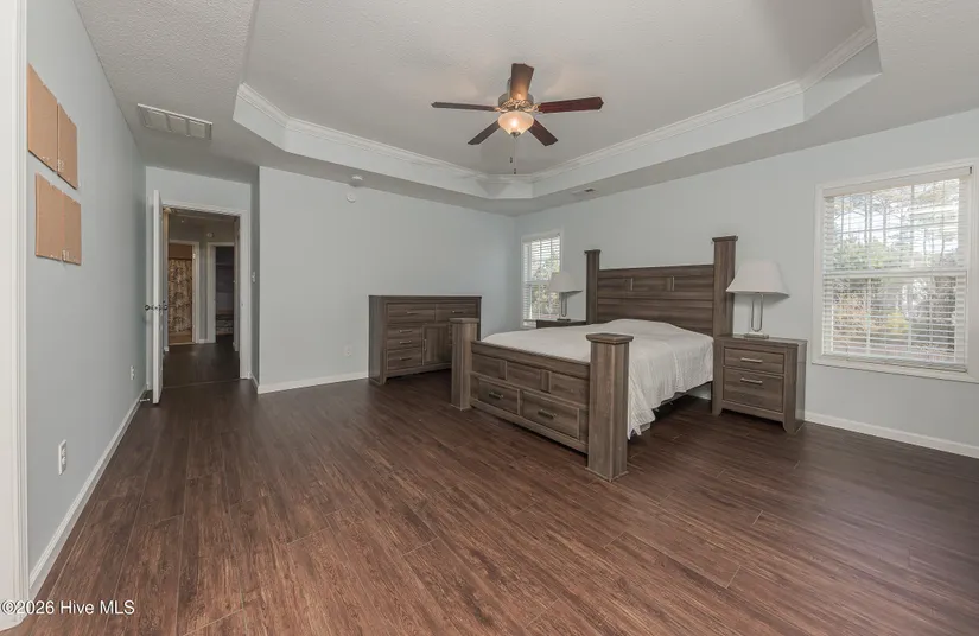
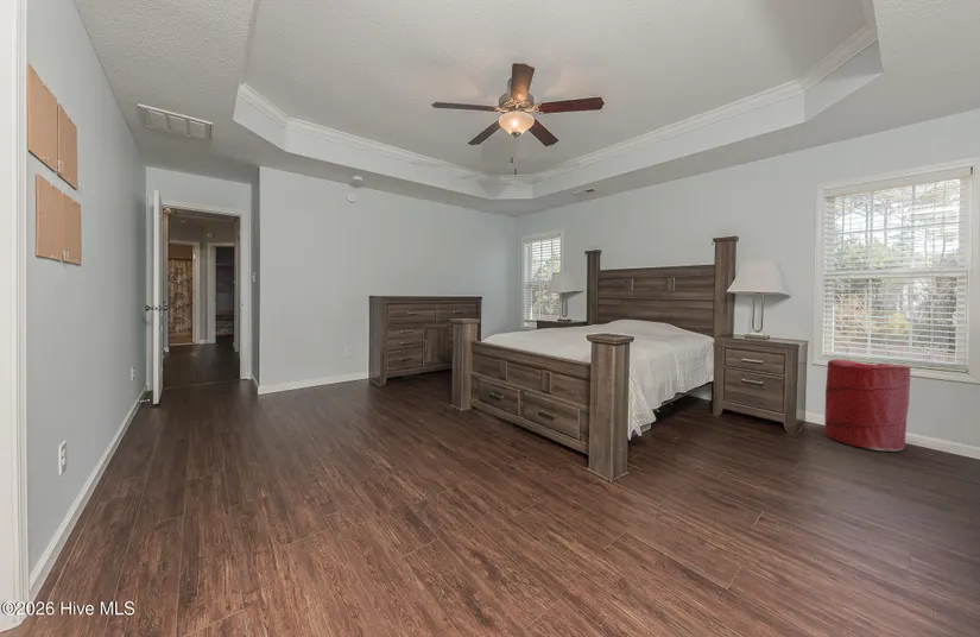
+ laundry hamper [823,359,911,452]
